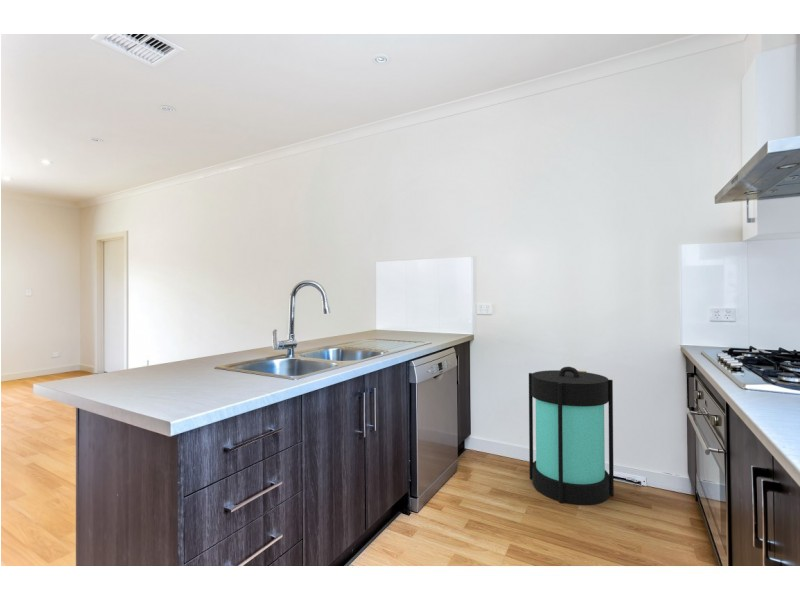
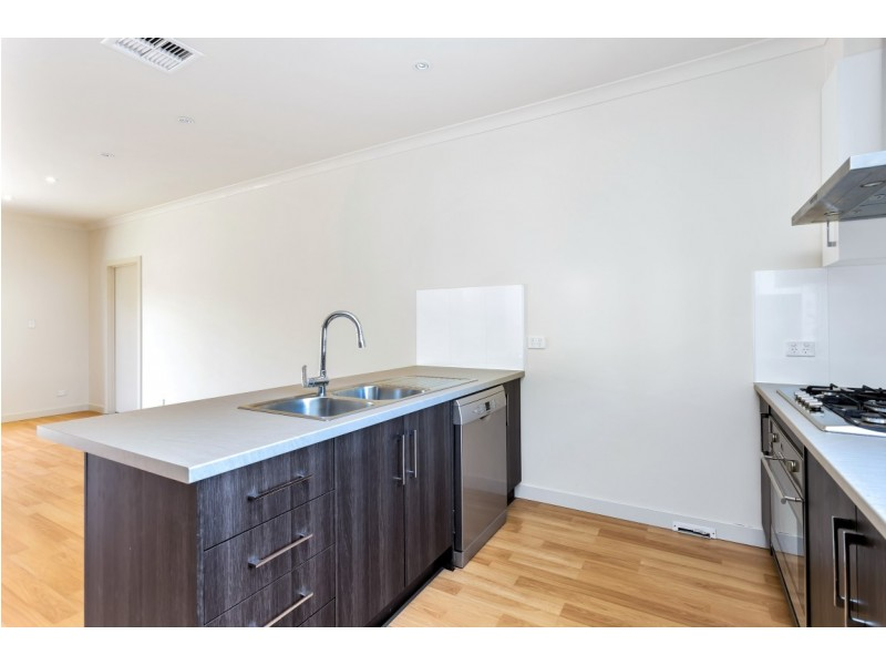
- lantern [528,366,615,506]
